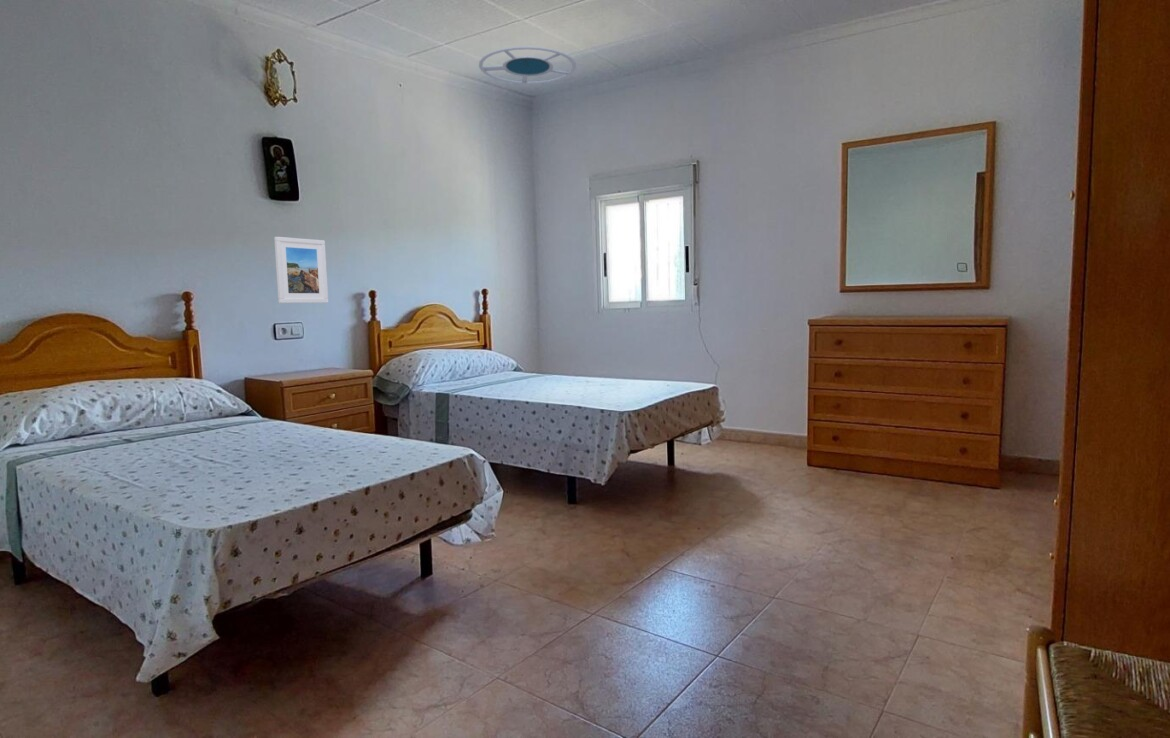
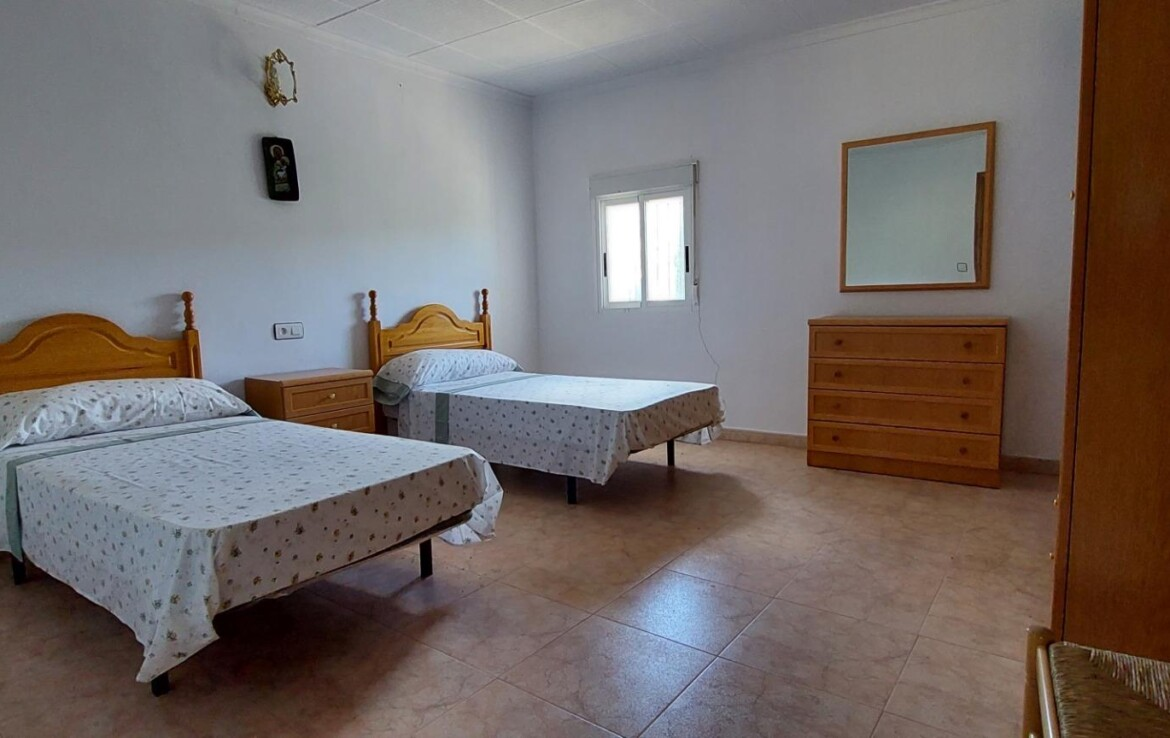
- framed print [273,236,329,304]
- ceiling lamp [478,46,578,85]
